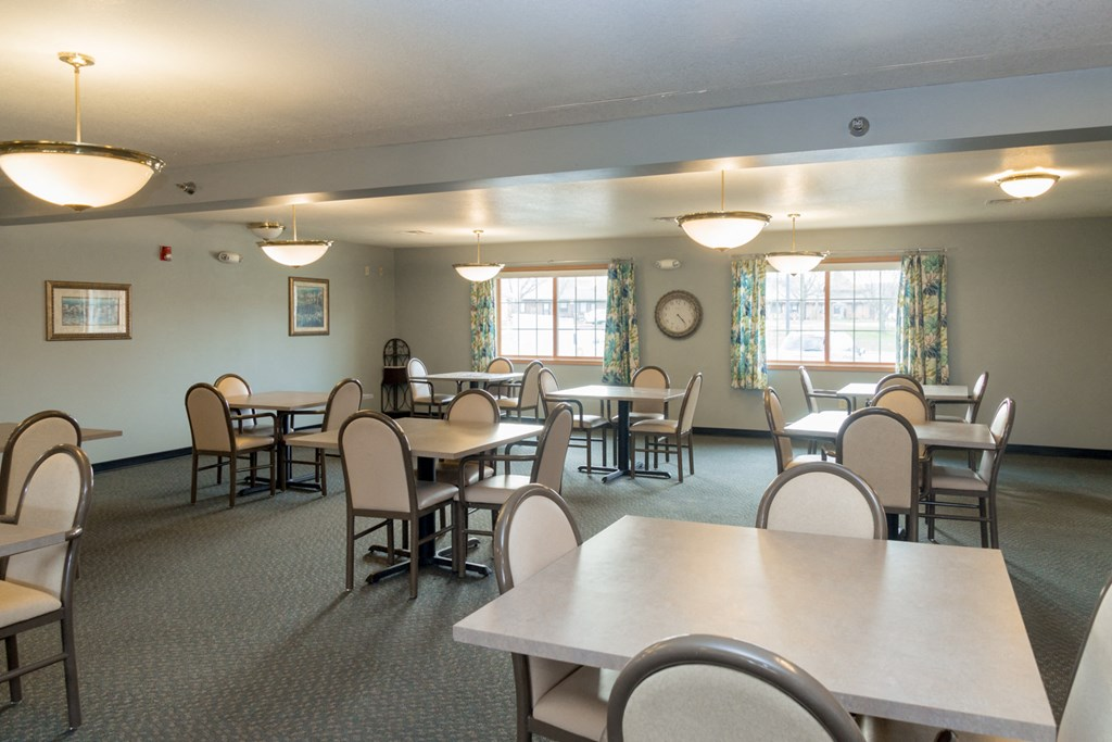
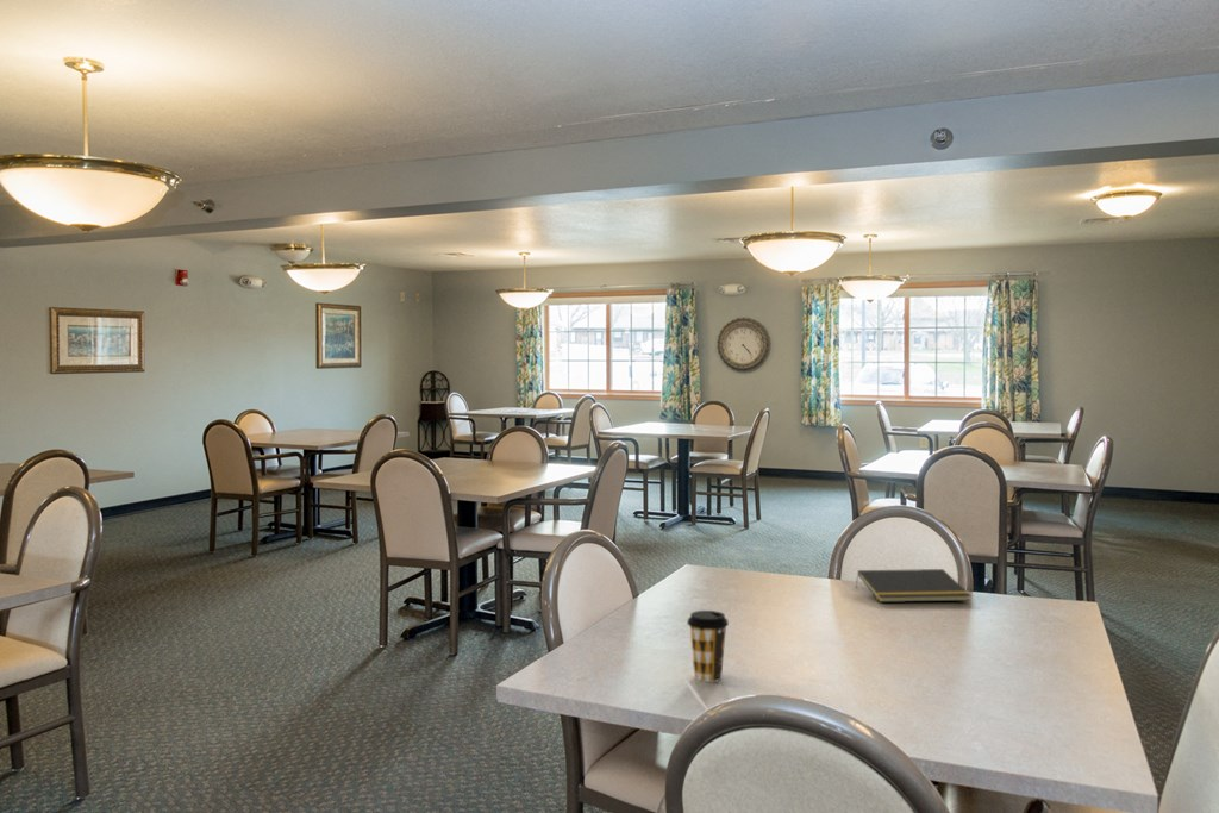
+ coffee cup [686,609,730,683]
+ notepad [855,568,971,604]
